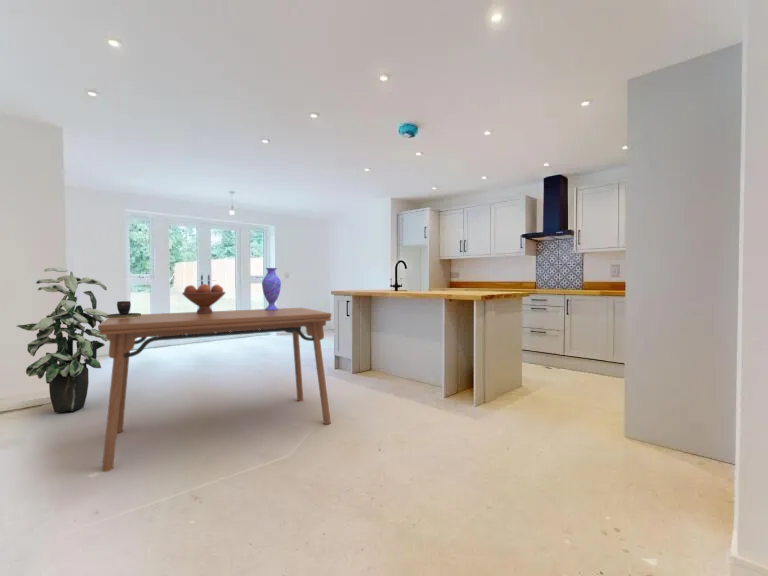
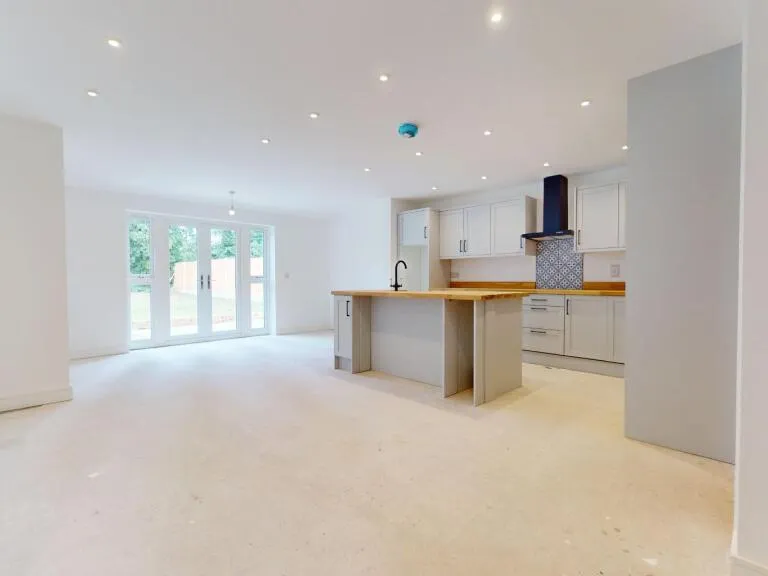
- indoor plant [15,267,109,413]
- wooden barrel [106,300,142,319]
- dining table [97,307,332,473]
- vase [261,267,282,310]
- fruit bowl [181,283,227,313]
